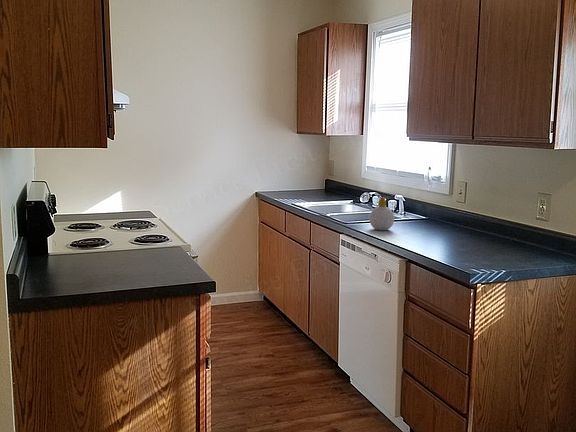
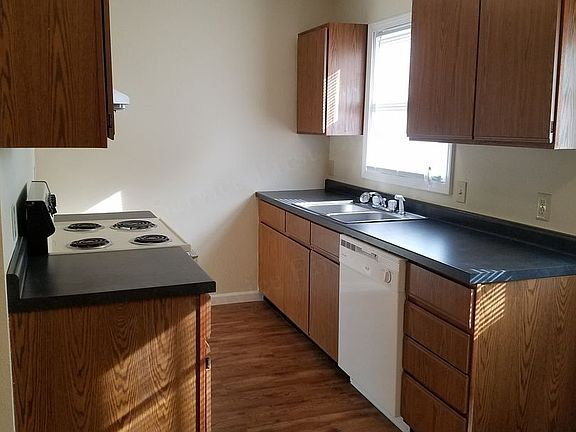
- soap bottle [368,196,395,231]
